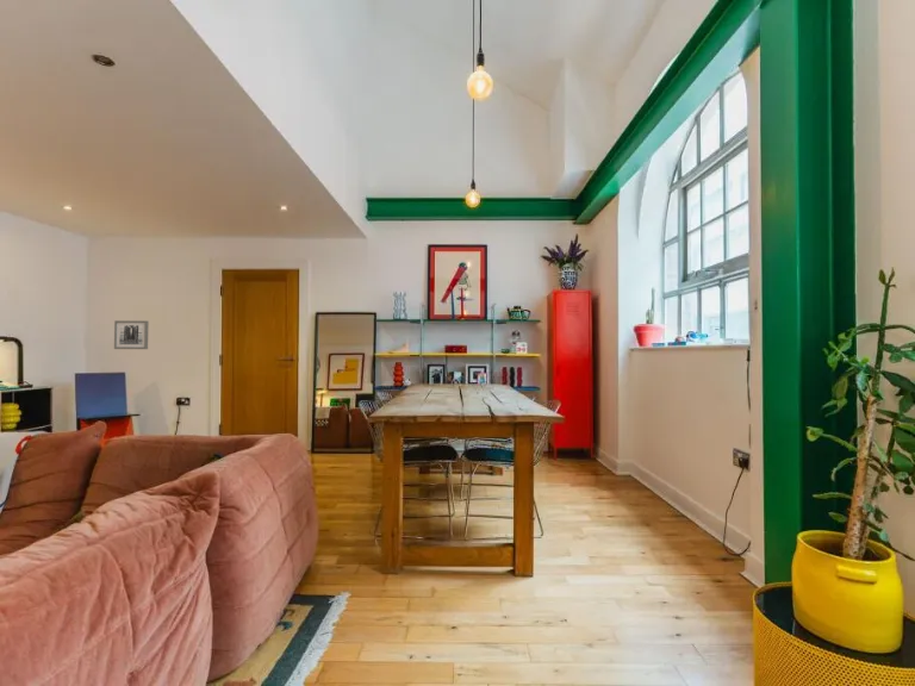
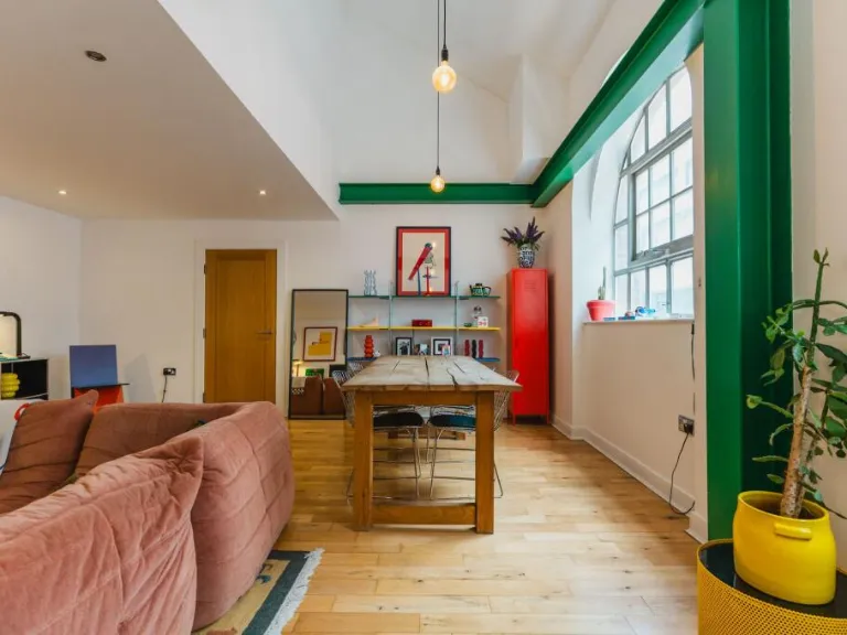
- wall art [113,319,150,350]
